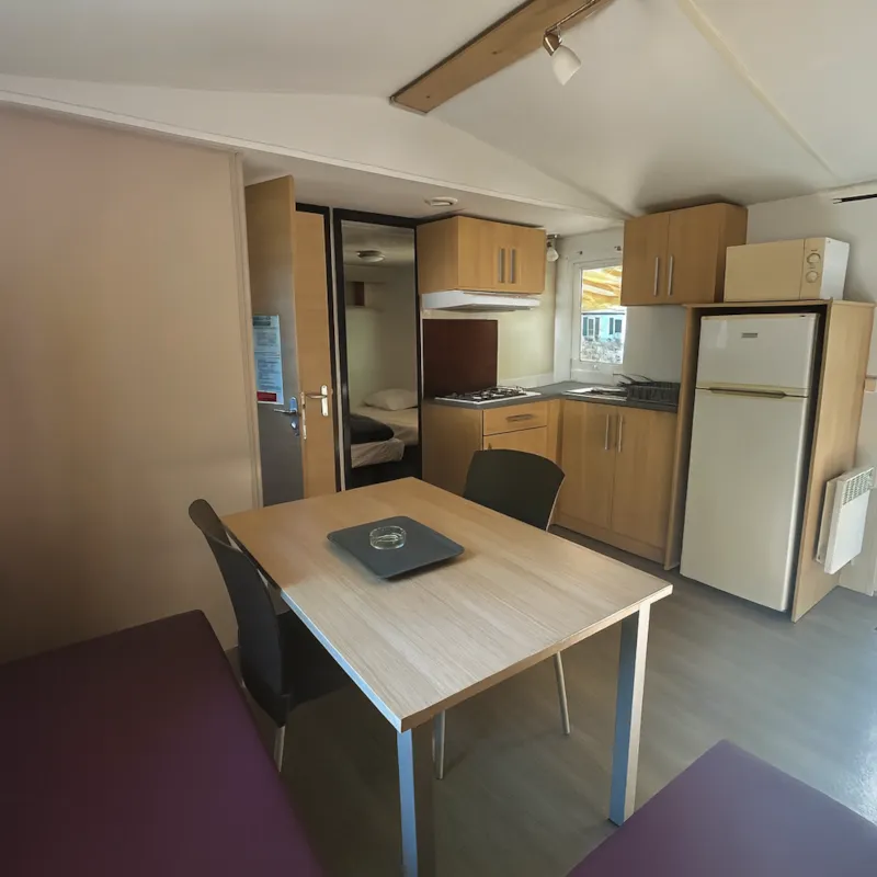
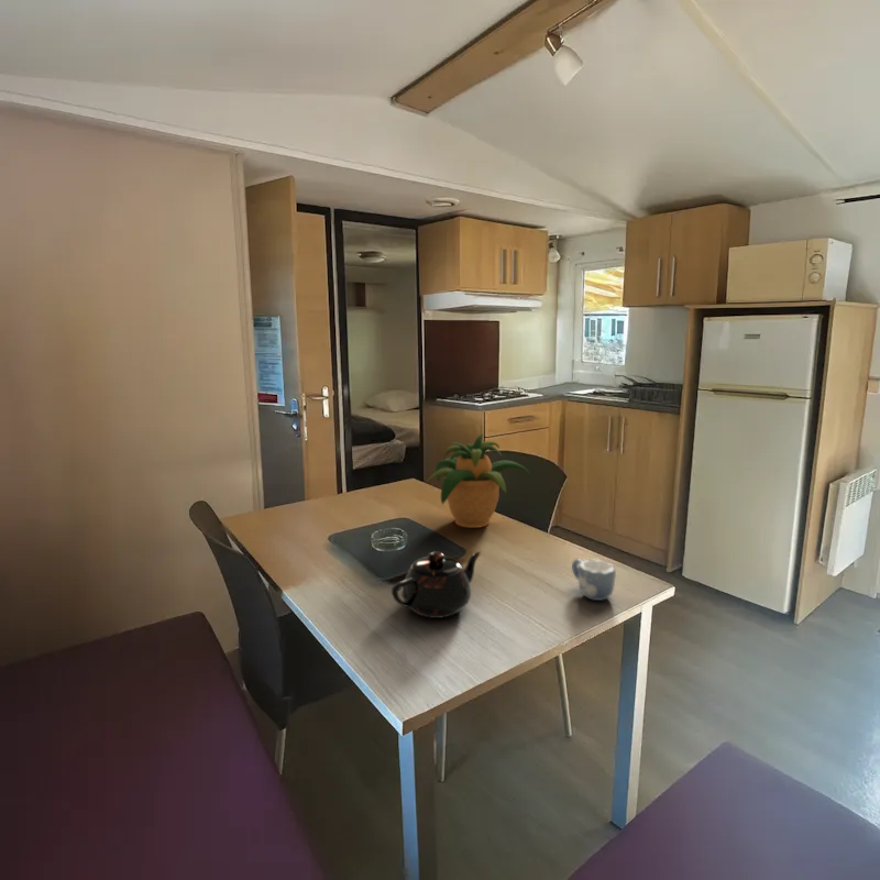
+ mug [571,558,617,602]
+ potted plant [425,432,532,529]
+ teapot [391,550,483,619]
